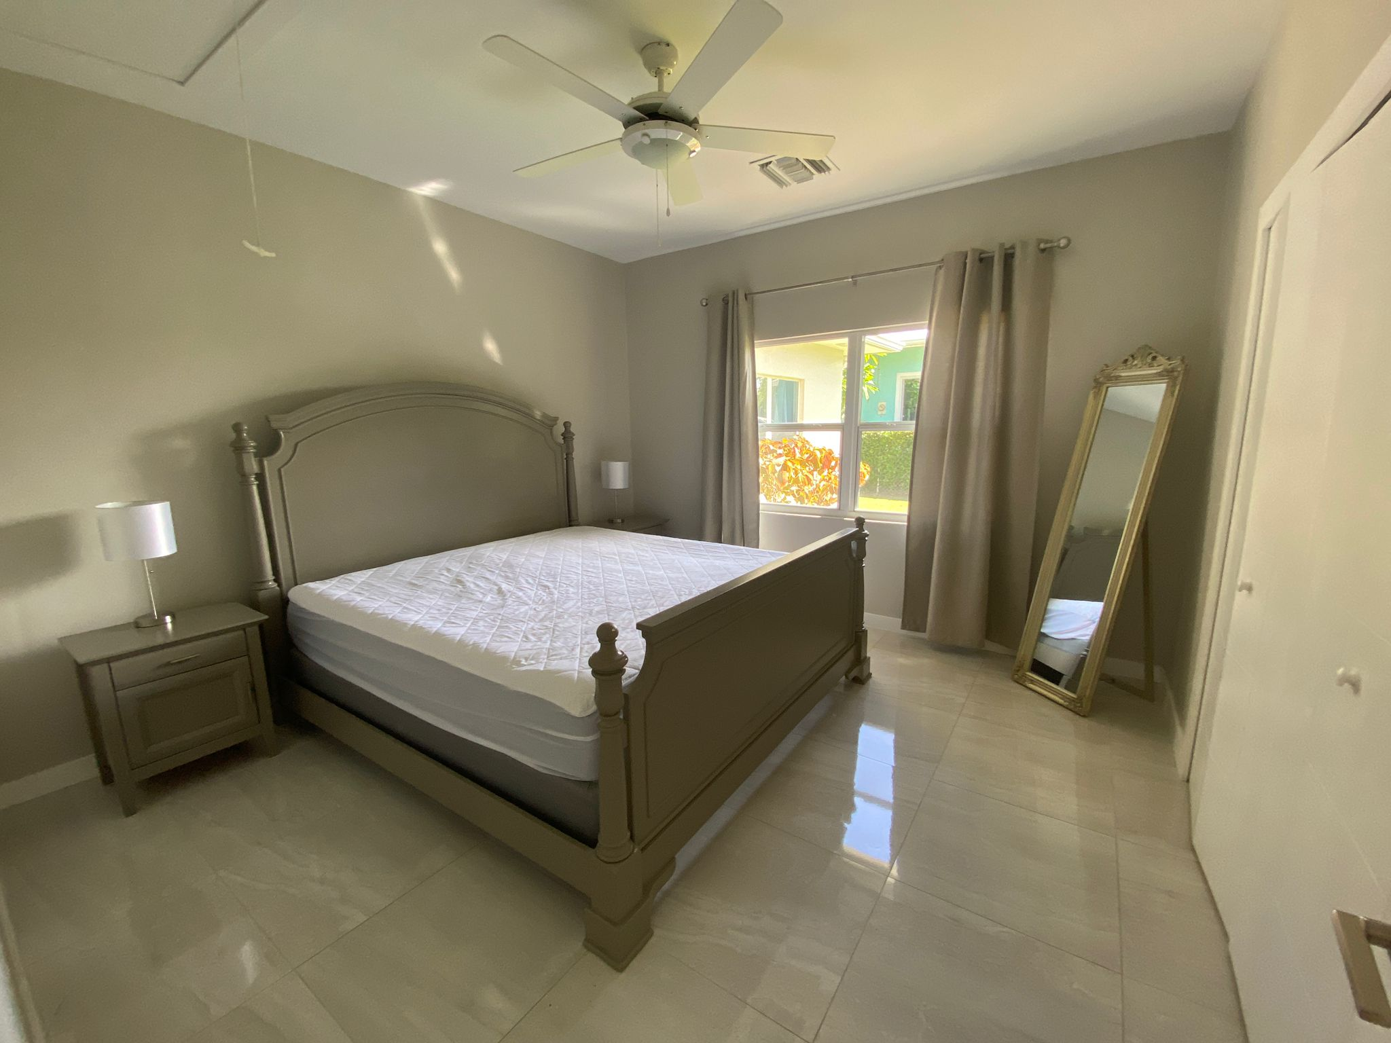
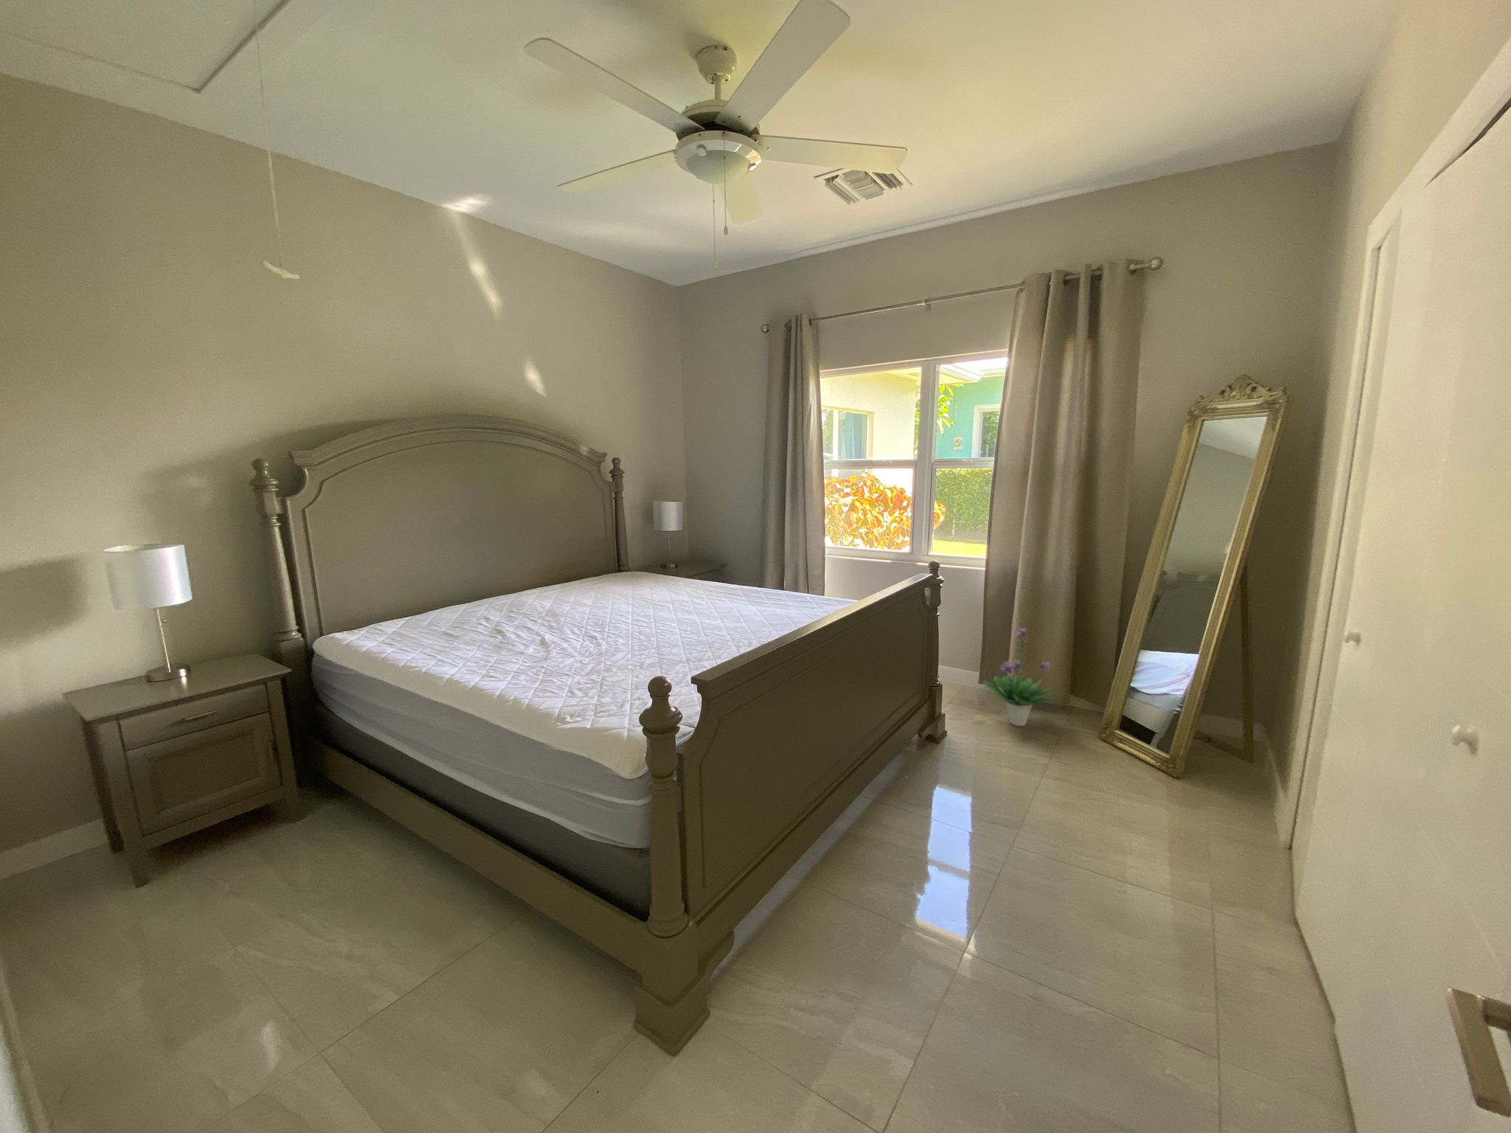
+ potted plant [982,627,1057,726]
